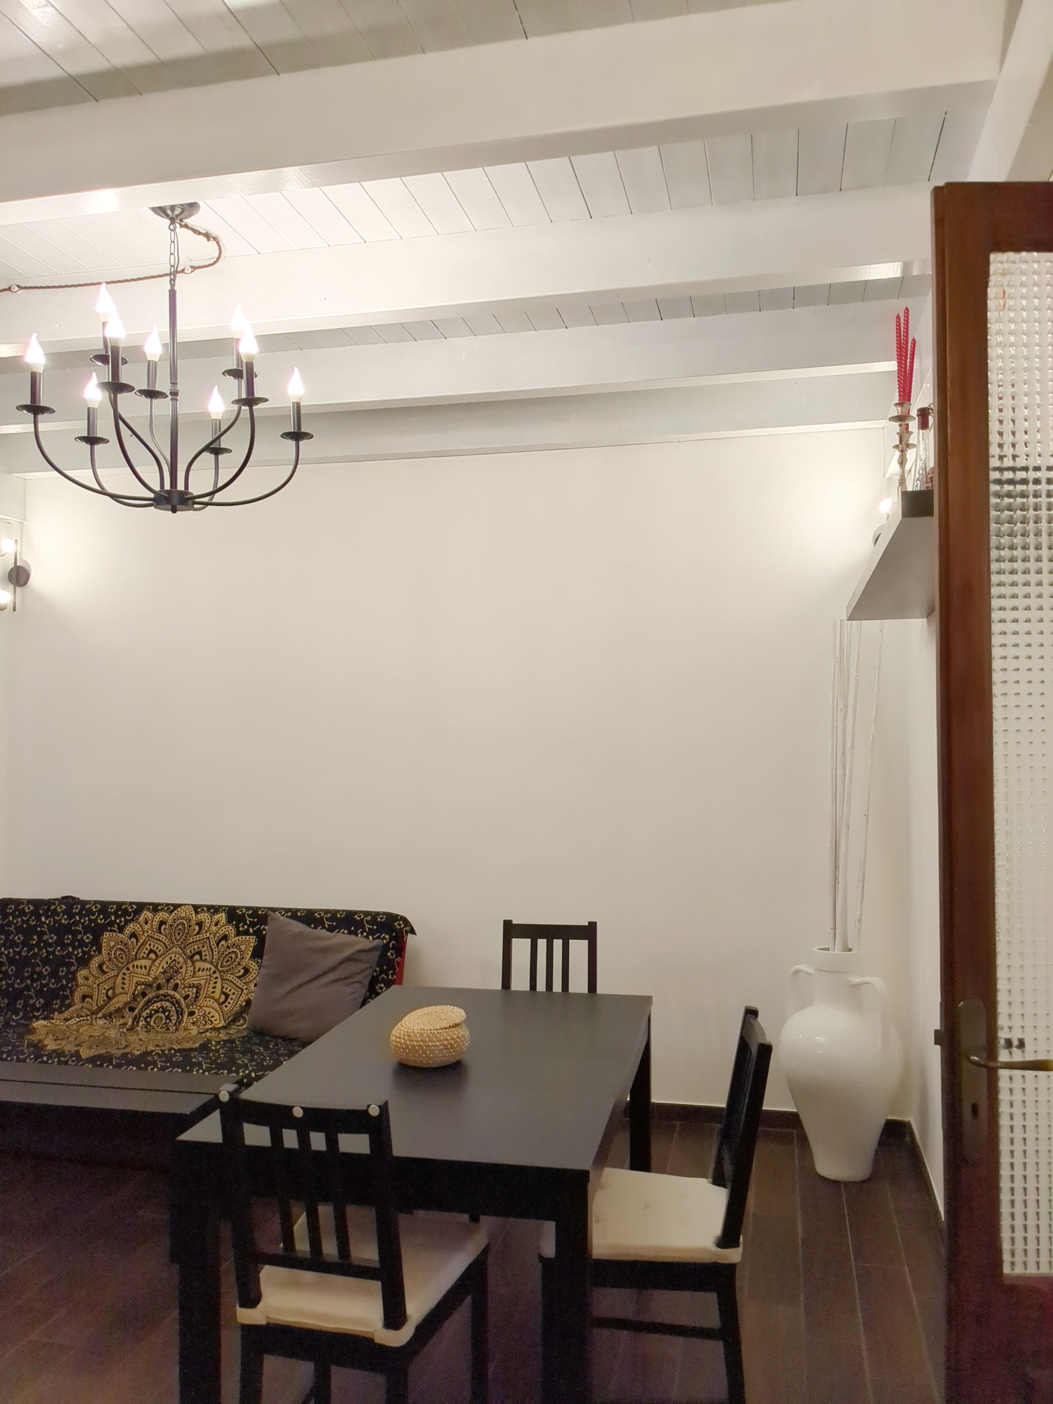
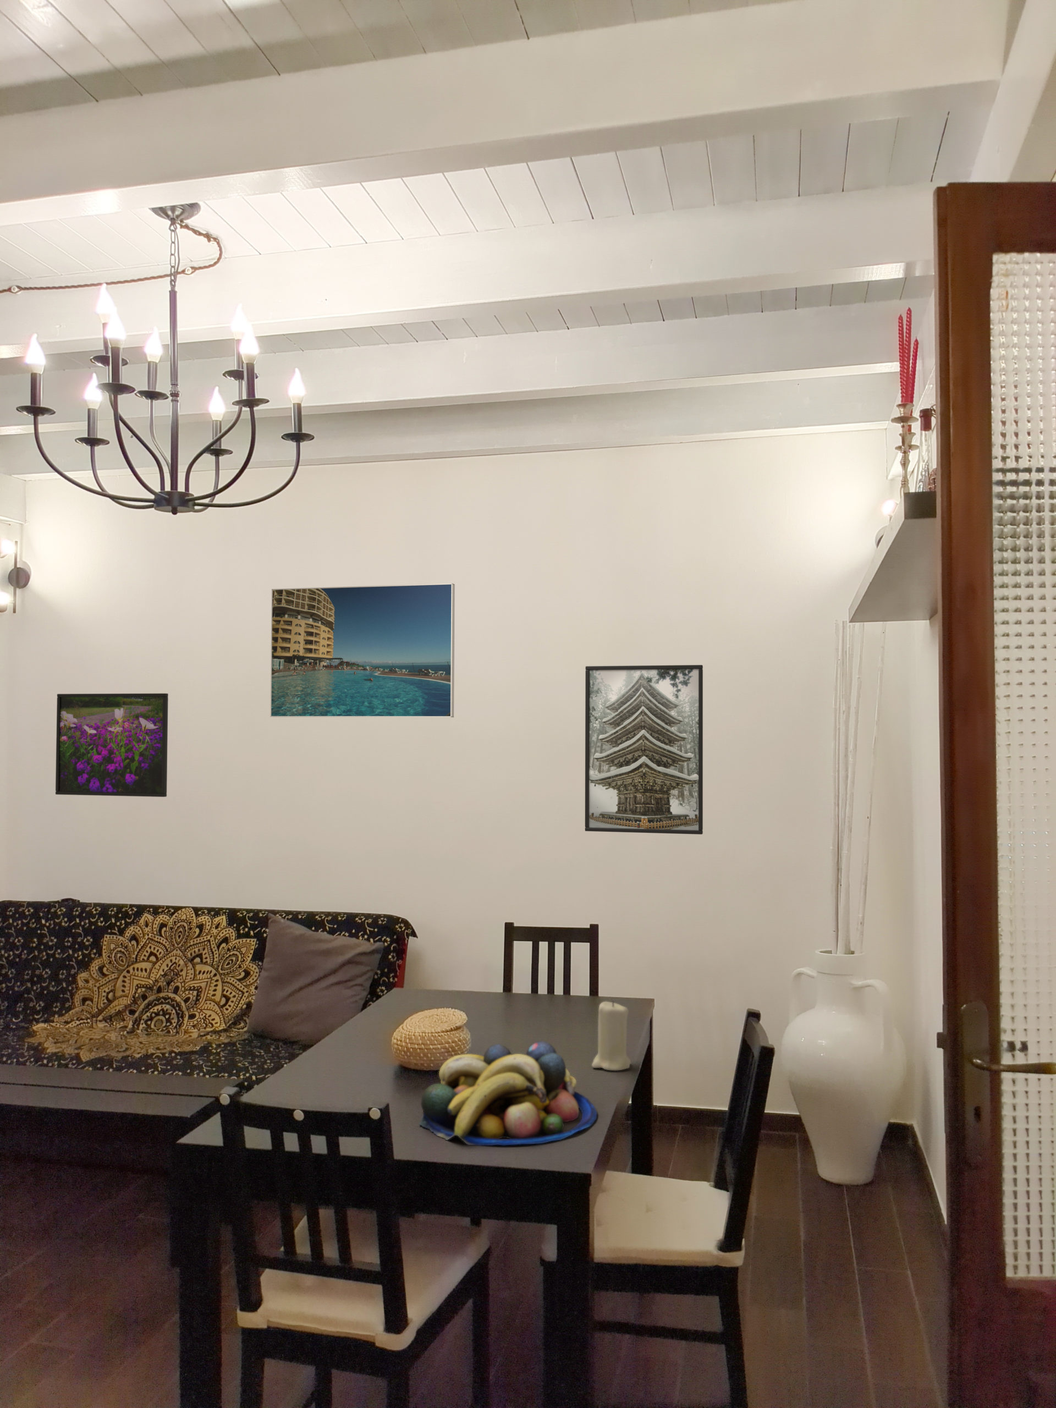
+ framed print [55,693,169,797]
+ fruit bowl [418,1041,598,1146]
+ candle [591,1000,632,1071]
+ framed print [585,664,703,835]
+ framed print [270,583,456,717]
